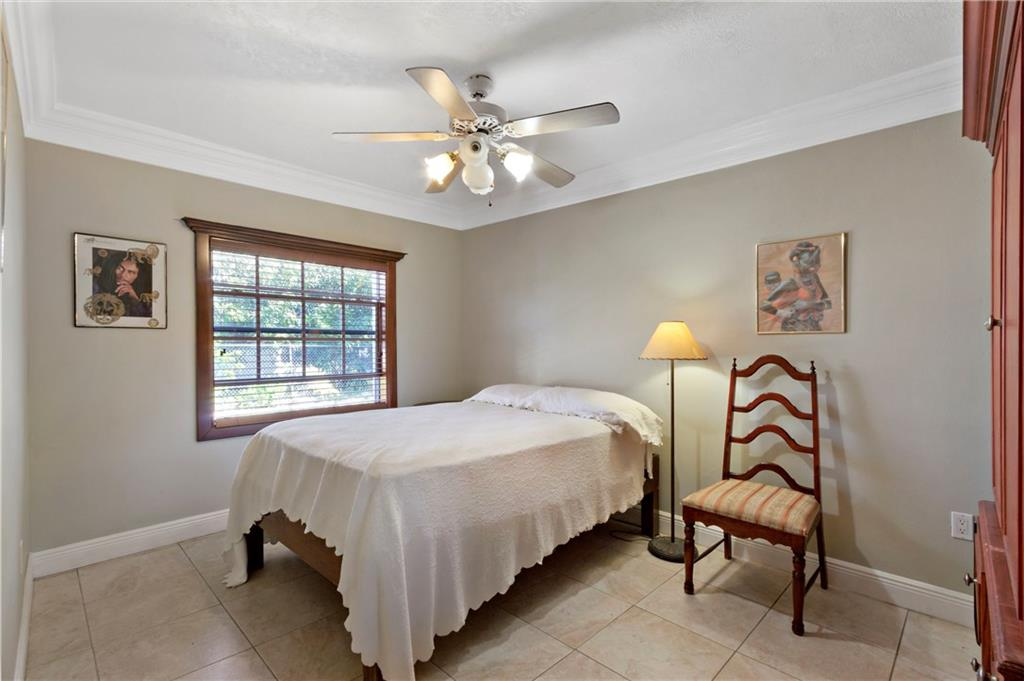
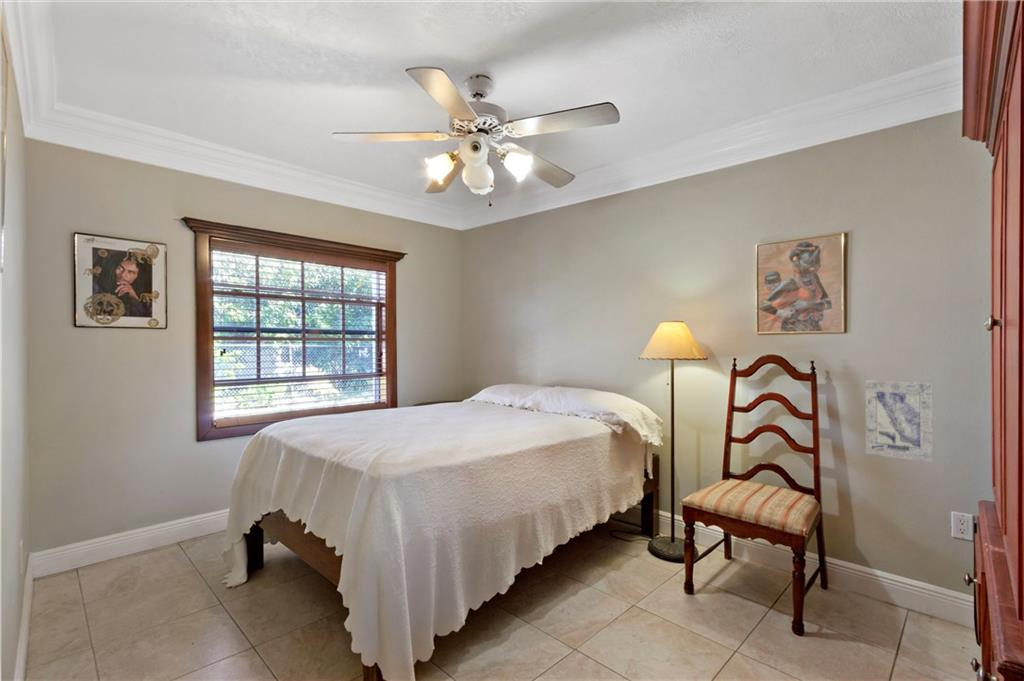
+ wall art [865,379,934,463]
